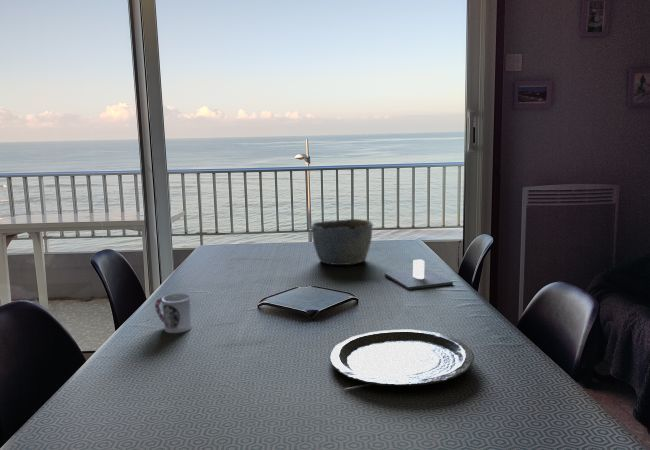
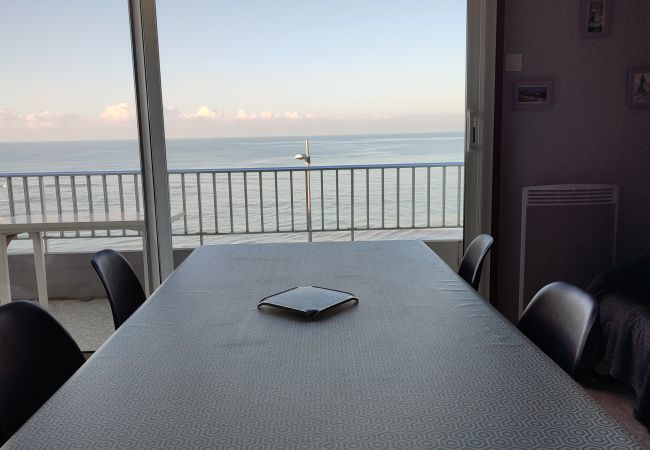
- plate [329,328,475,387]
- cup [154,293,193,334]
- bowl [310,218,374,266]
- candle [384,258,454,290]
